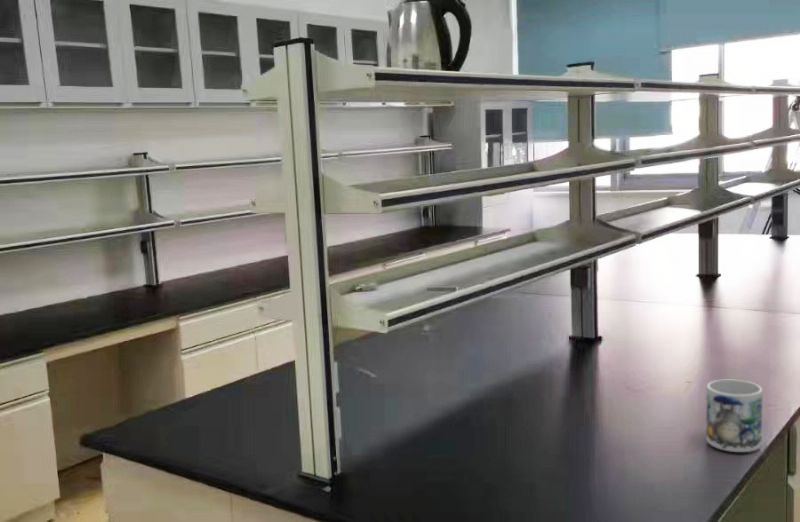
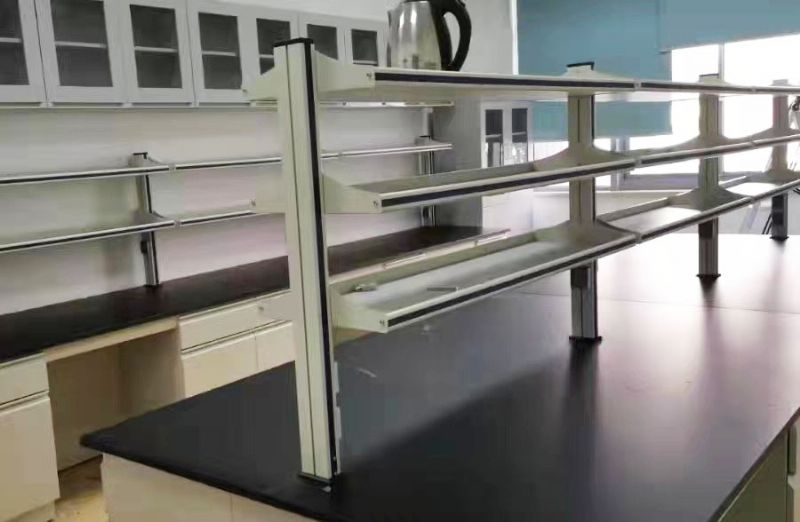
- mug [706,379,763,453]
